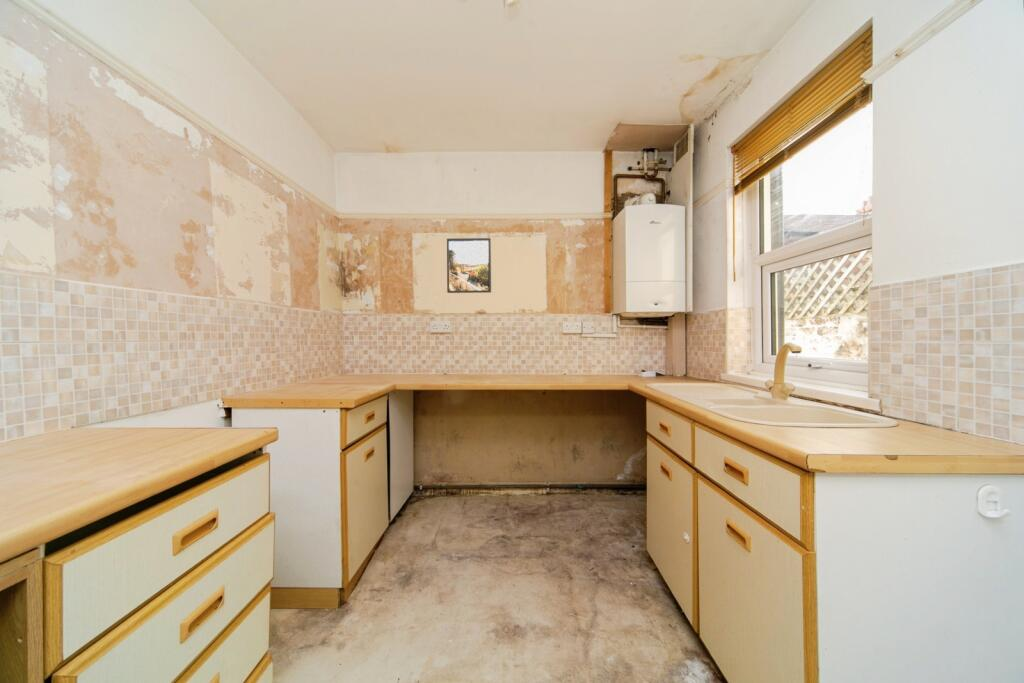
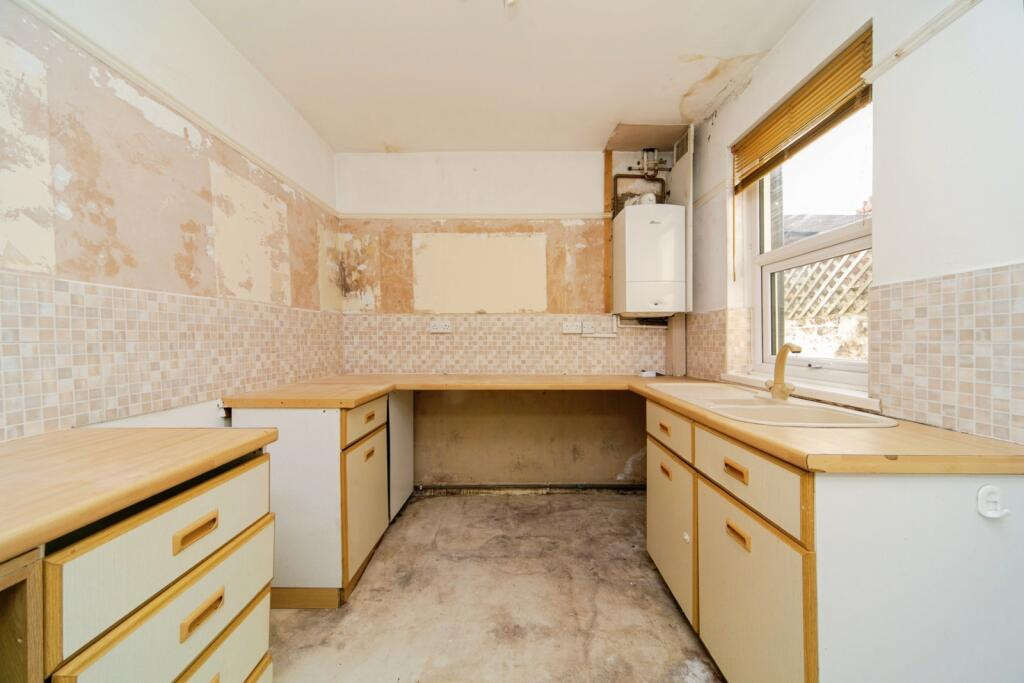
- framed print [446,237,492,294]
